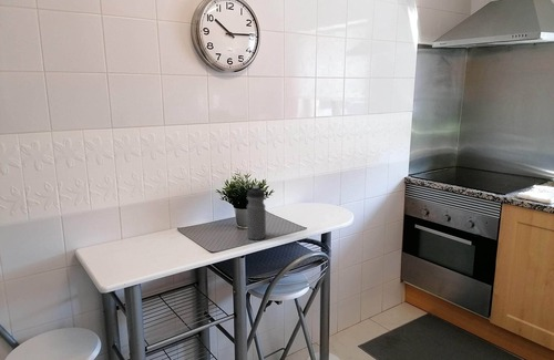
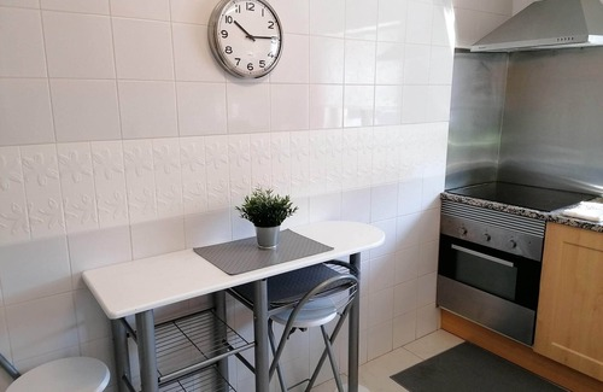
- water bottle [246,185,267,241]
